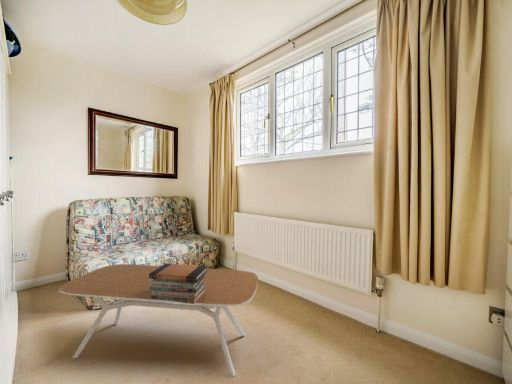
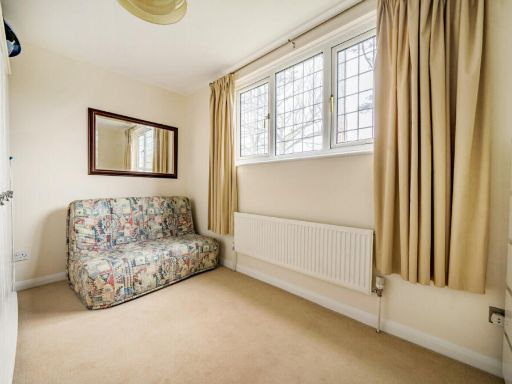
- book stack [149,262,209,305]
- coffee table [58,263,259,378]
